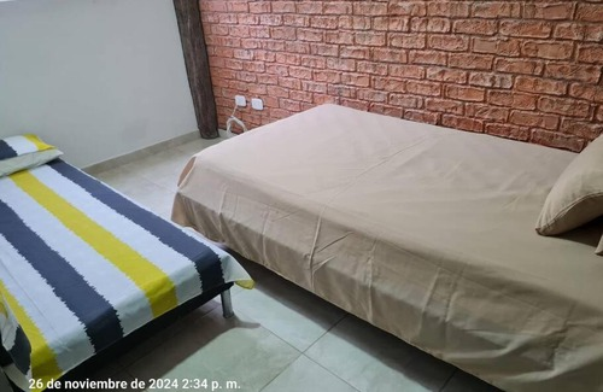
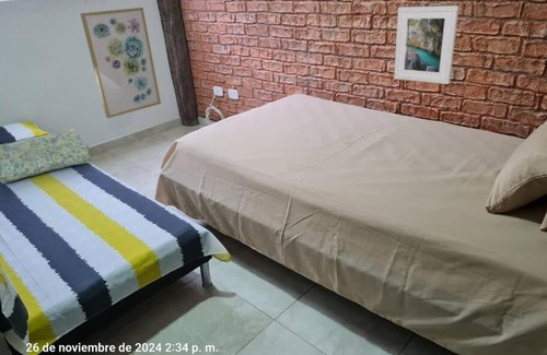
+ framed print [393,4,459,85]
+ wall art [79,7,162,119]
+ seat cushion [0,128,92,185]
